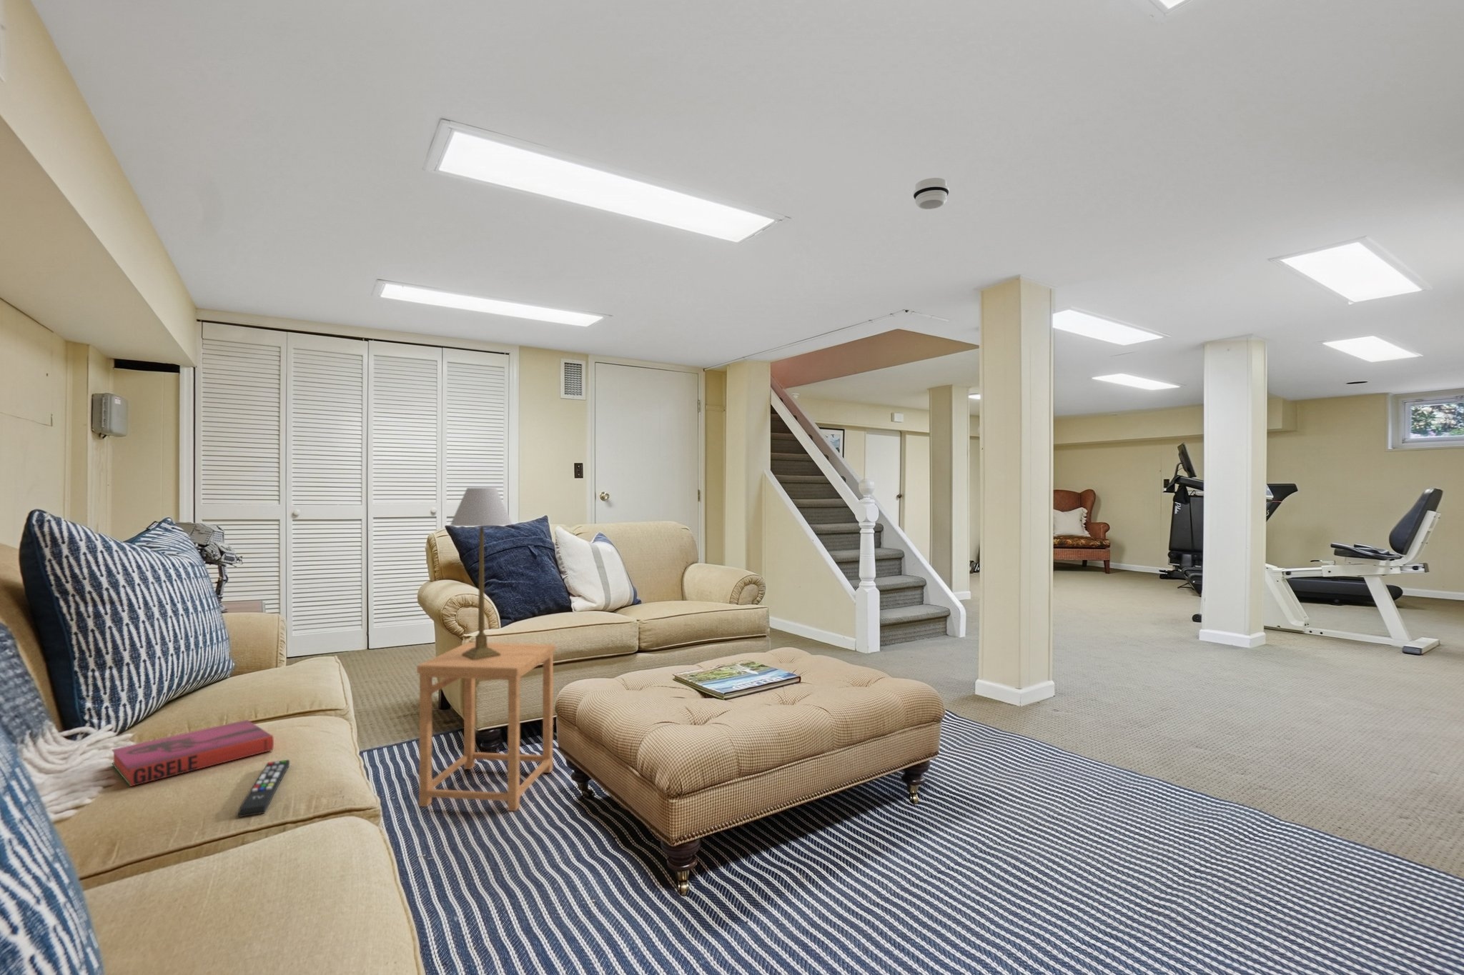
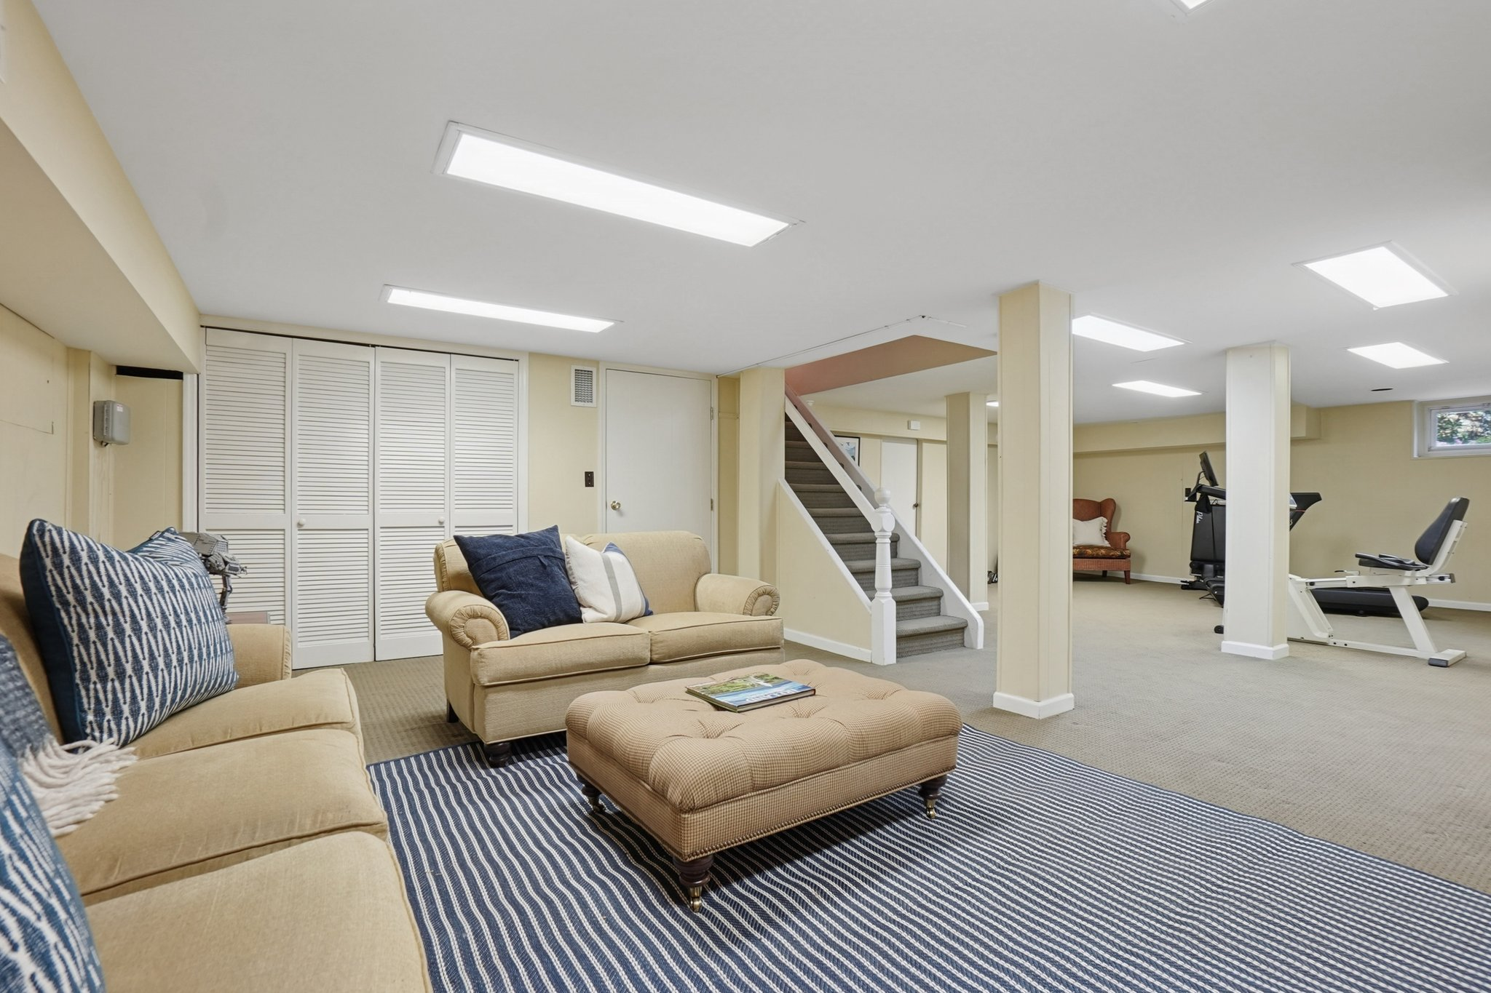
- hardback book [111,719,274,787]
- smoke detector [913,177,950,210]
- remote control [237,758,291,818]
- side table [416,641,556,812]
- table lamp [450,488,514,661]
